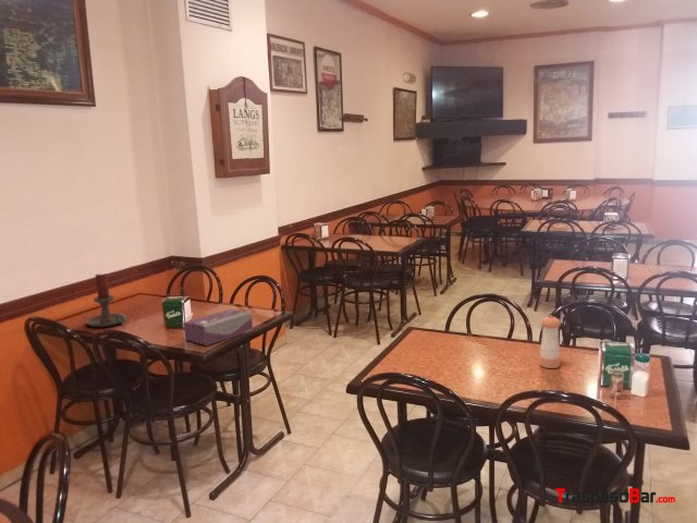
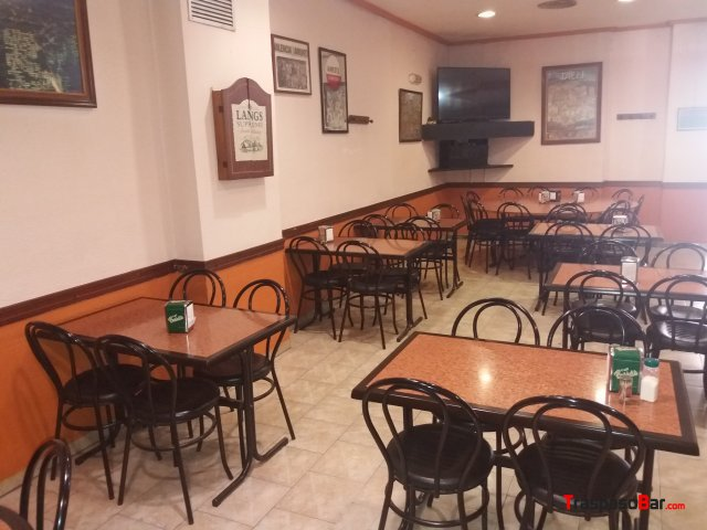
- candle holder [85,272,129,328]
- tissue box [182,307,254,346]
- pepper shaker [538,315,562,369]
